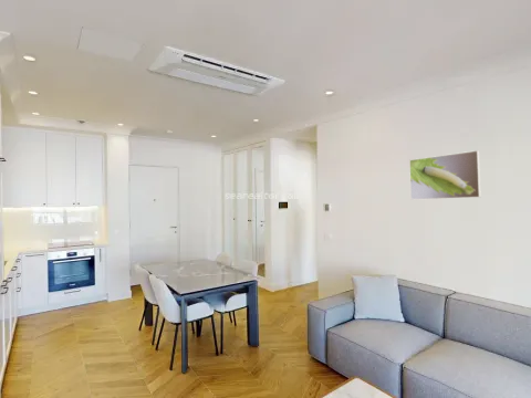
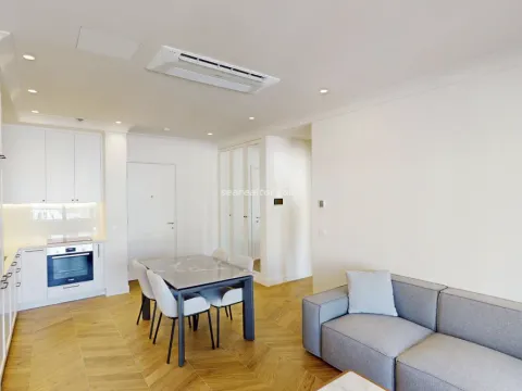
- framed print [408,149,482,201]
